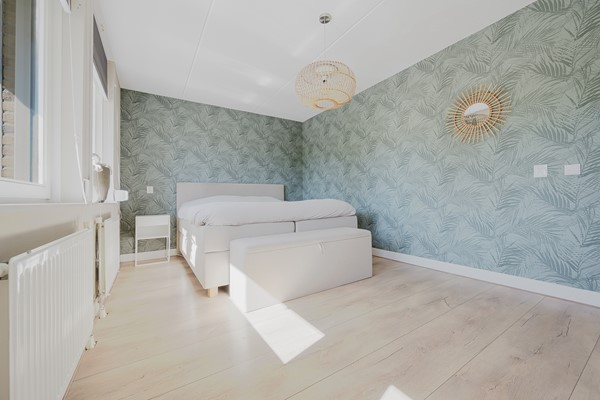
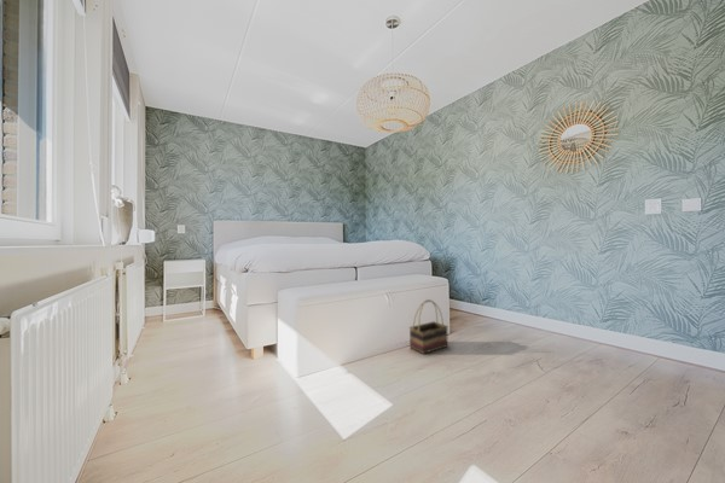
+ basket [408,298,450,355]
